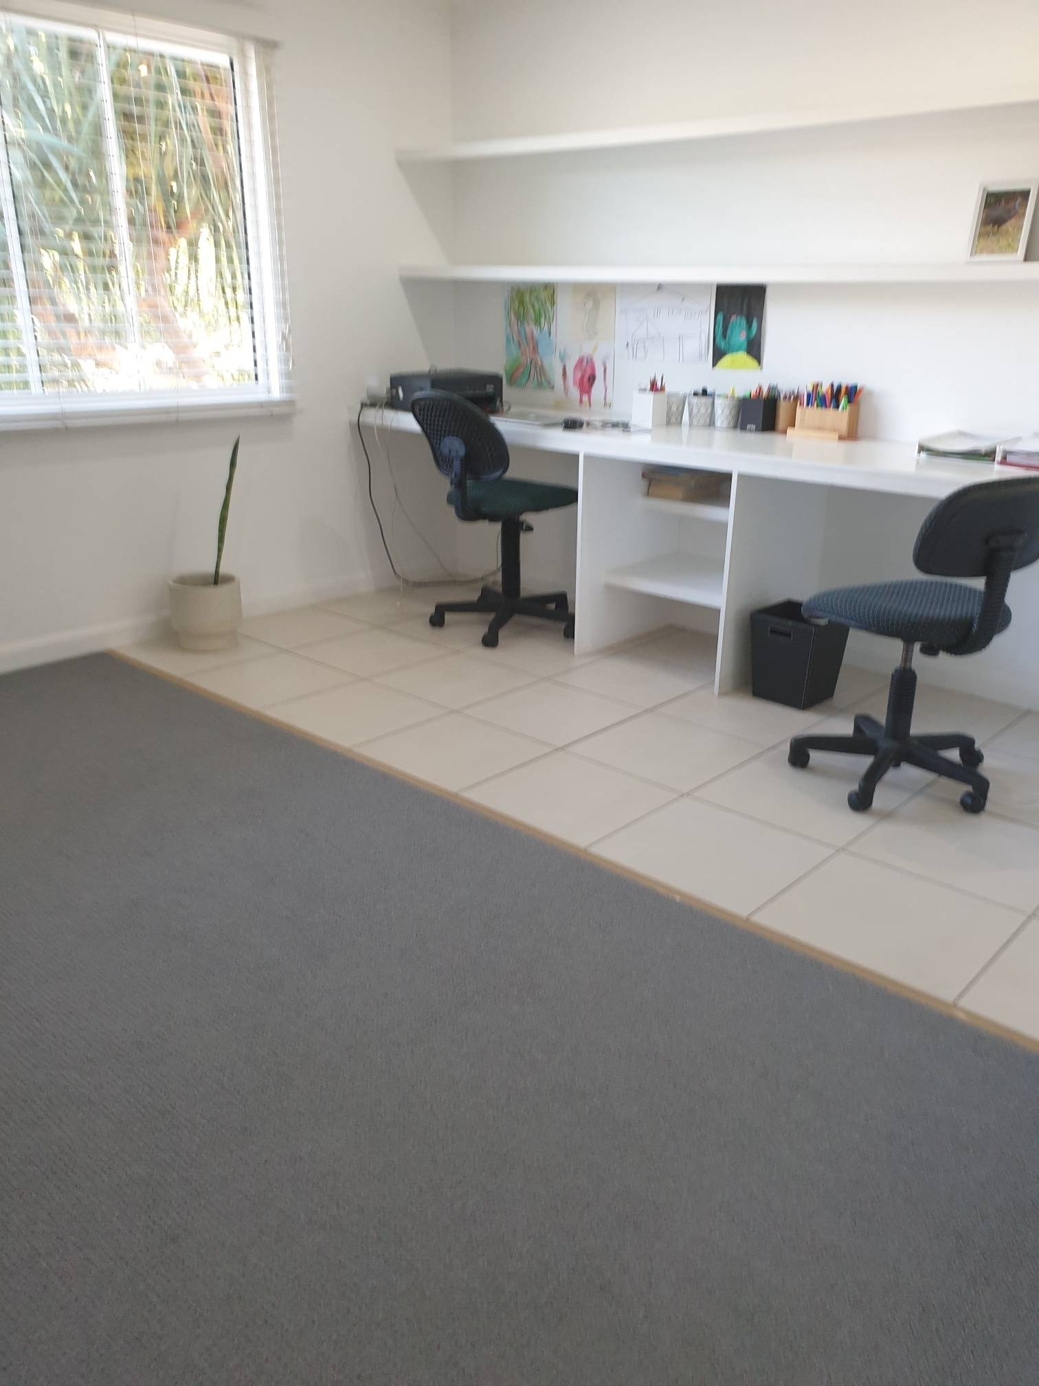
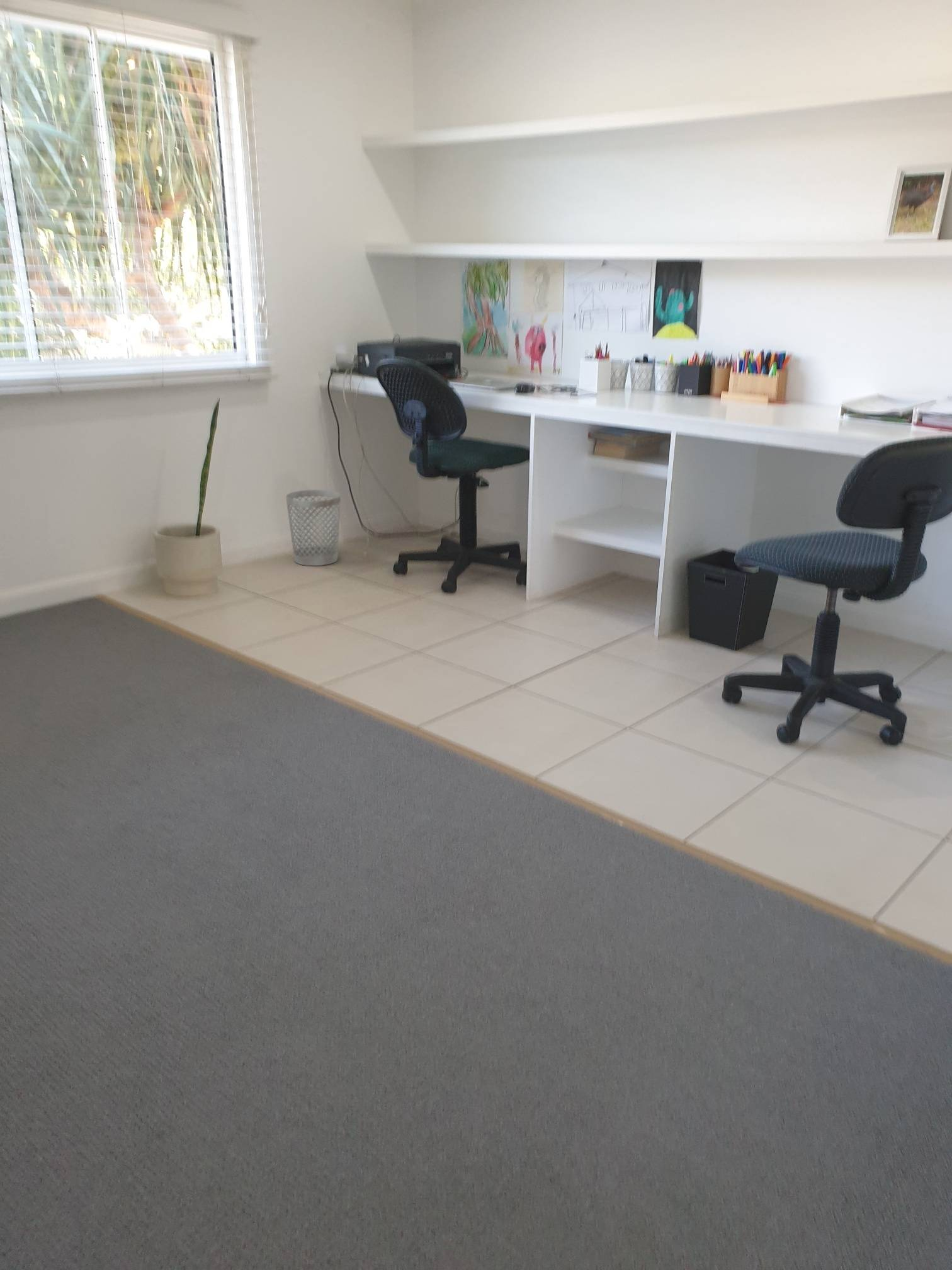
+ wastebasket [285,489,341,566]
